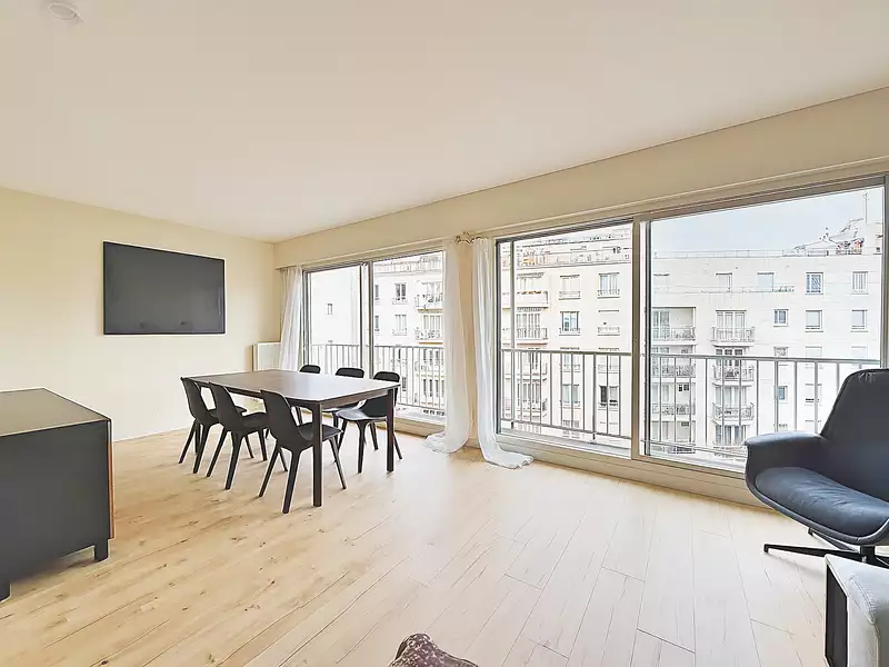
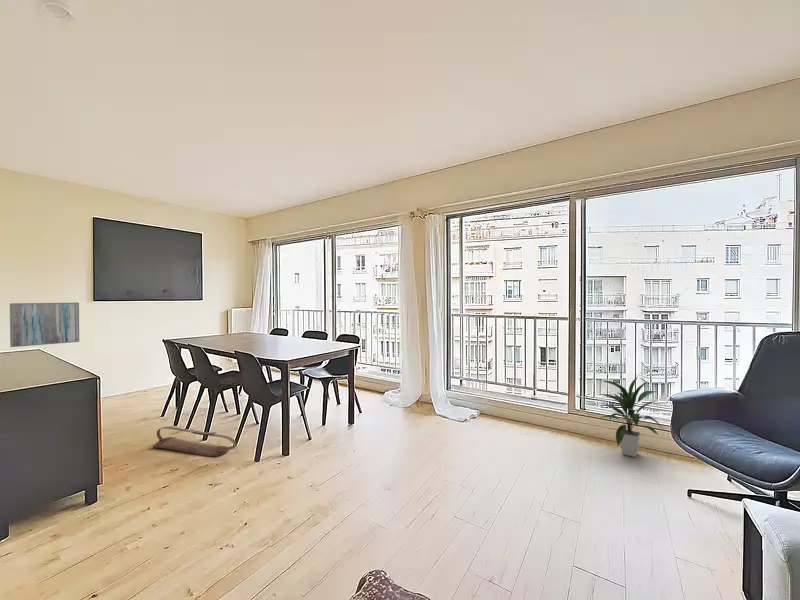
+ wall art [9,302,80,348]
+ indoor plant [597,375,665,458]
+ bag [152,426,237,457]
